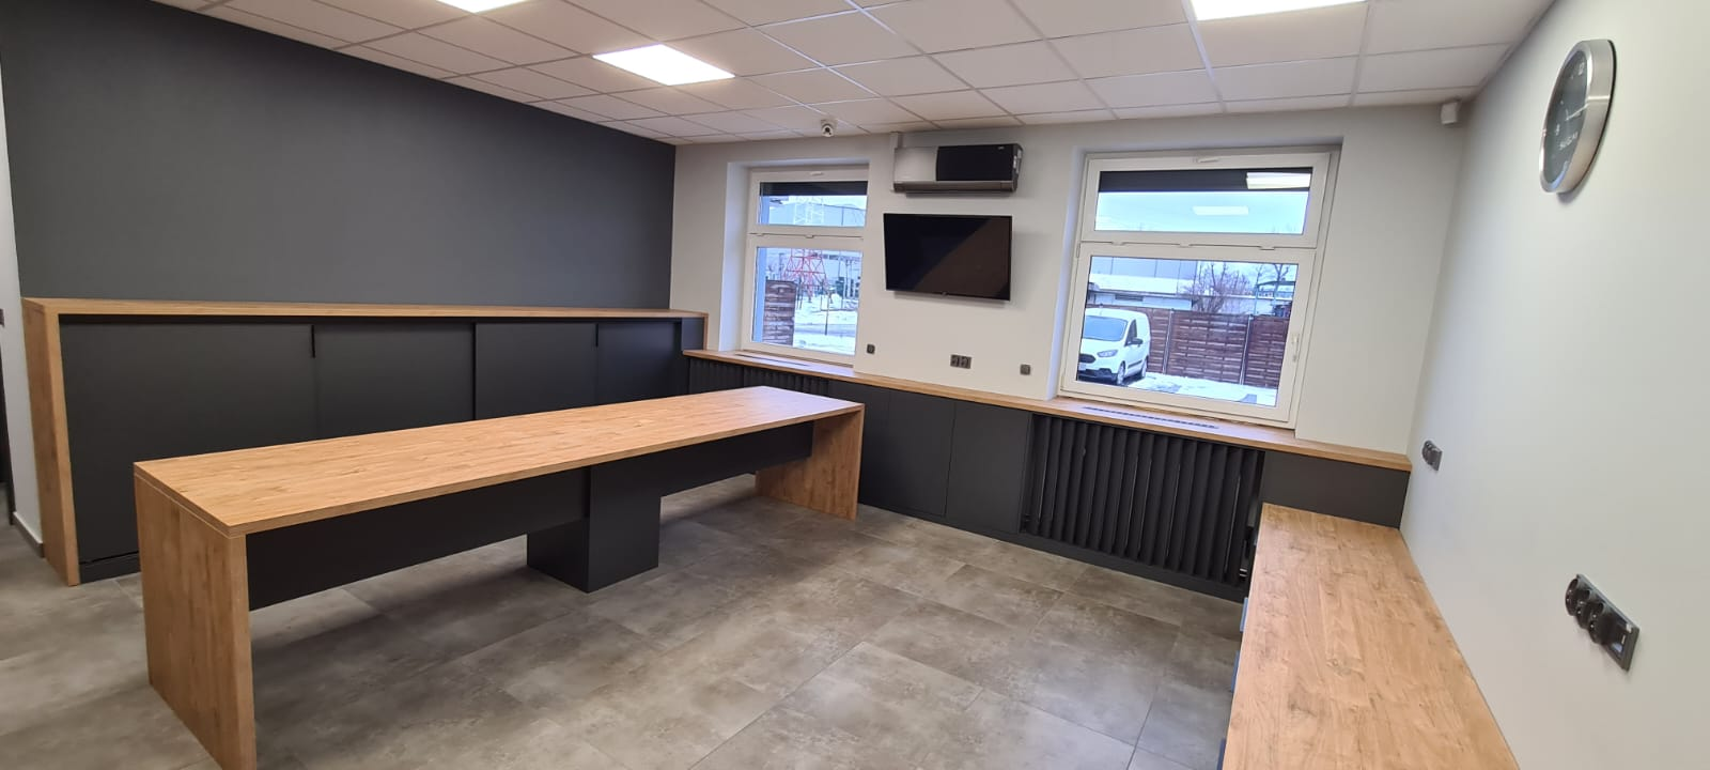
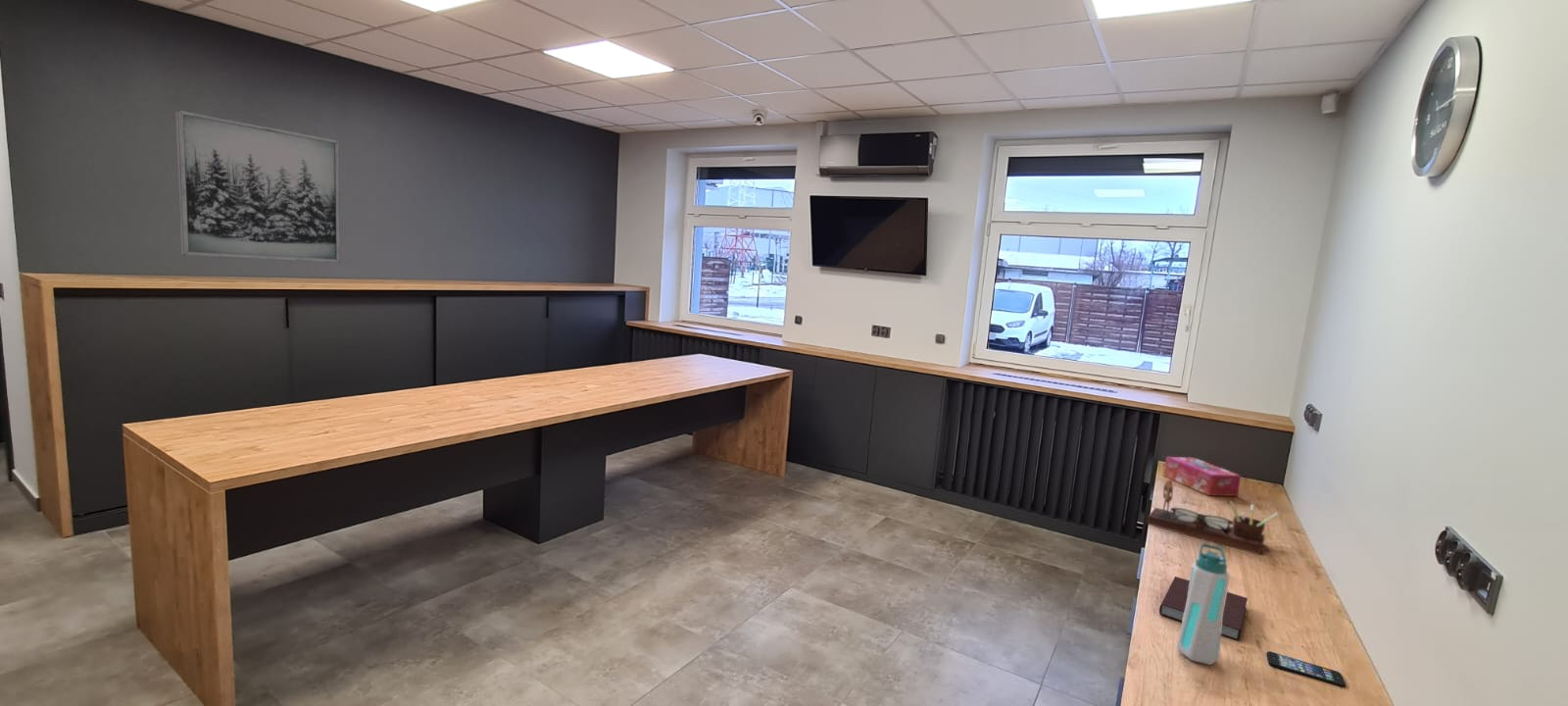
+ tissue box [1162,456,1242,497]
+ water bottle [1176,542,1230,666]
+ wall art [174,109,341,264]
+ desk organizer [1146,479,1280,555]
+ notebook [1158,576,1249,641]
+ smartphone [1265,650,1347,688]
